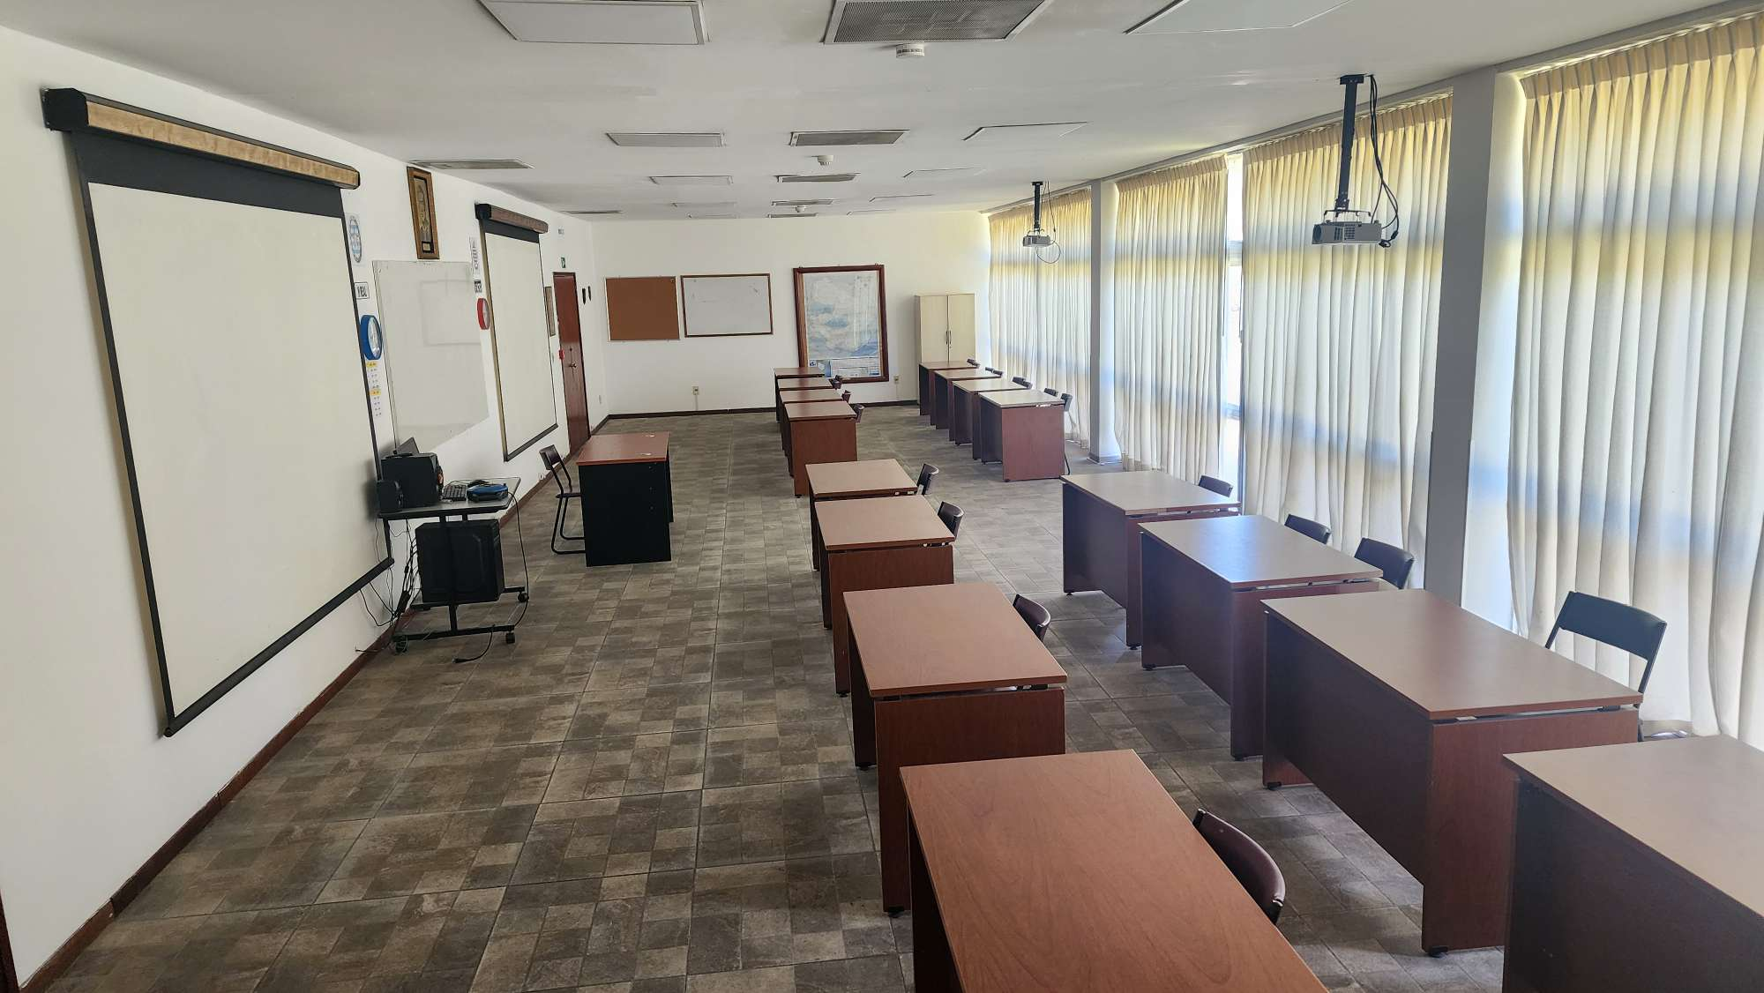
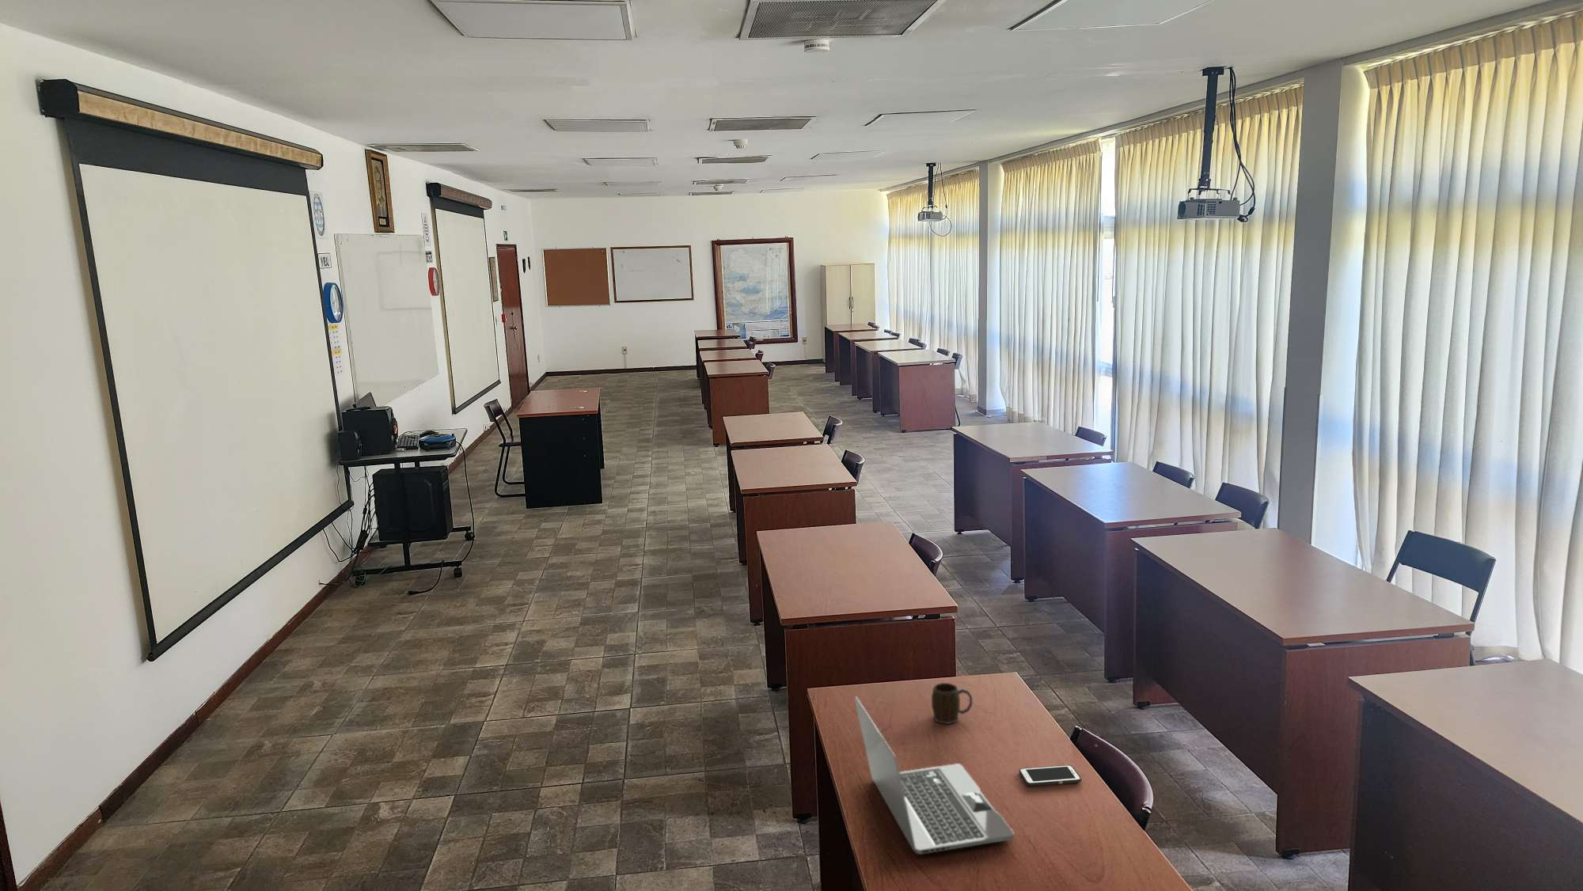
+ mug [931,682,973,725]
+ laptop [855,695,1014,855]
+ cell phone [1019,764,1082,787]
